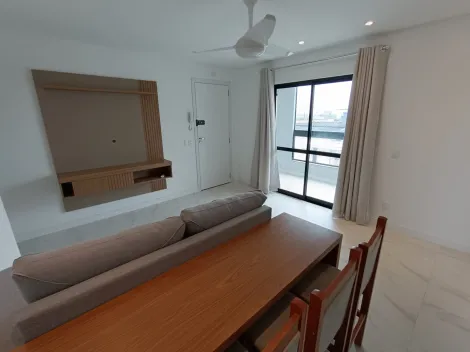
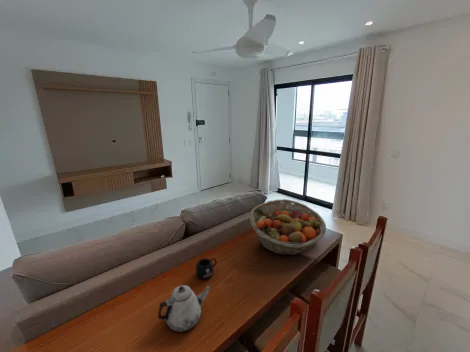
+ teapot [157,283,212,333]
+ mug [195,257,218,280]
+ fruit basket [248,198,327,256]
